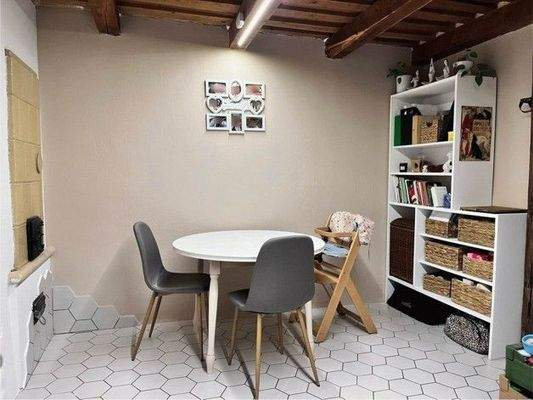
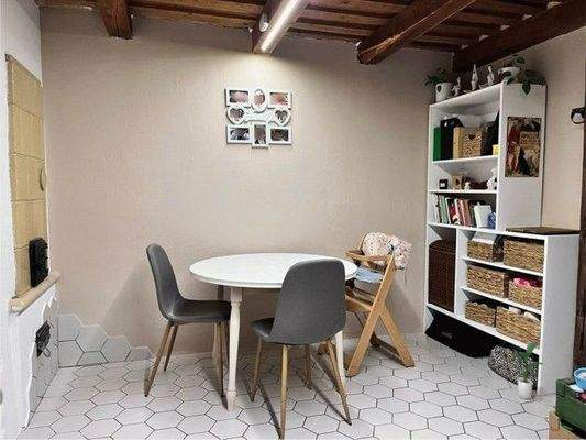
+ potted plant [508,340,544,400]
